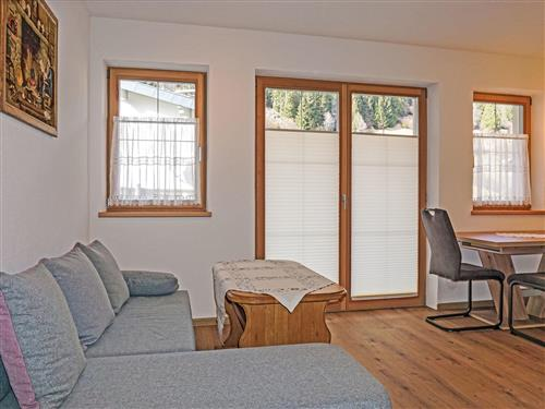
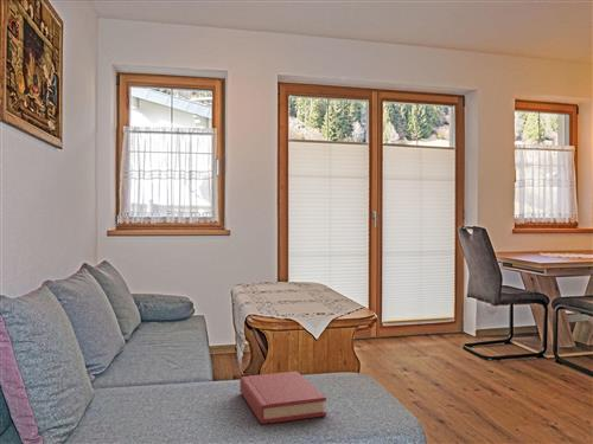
+ hardback book [240,371,327,425]
